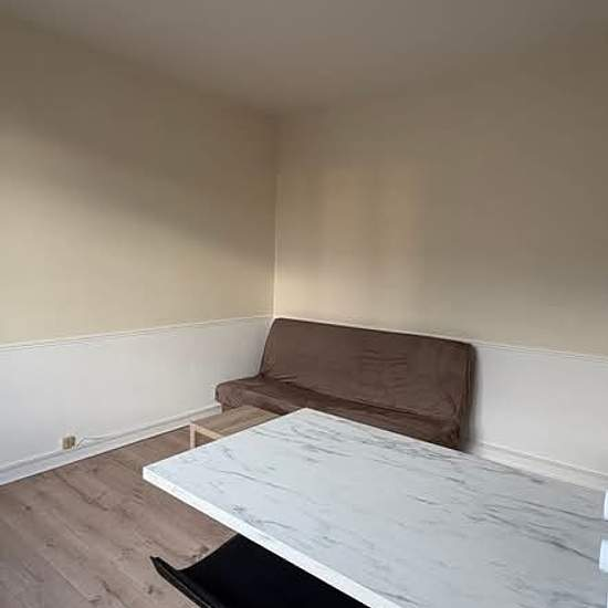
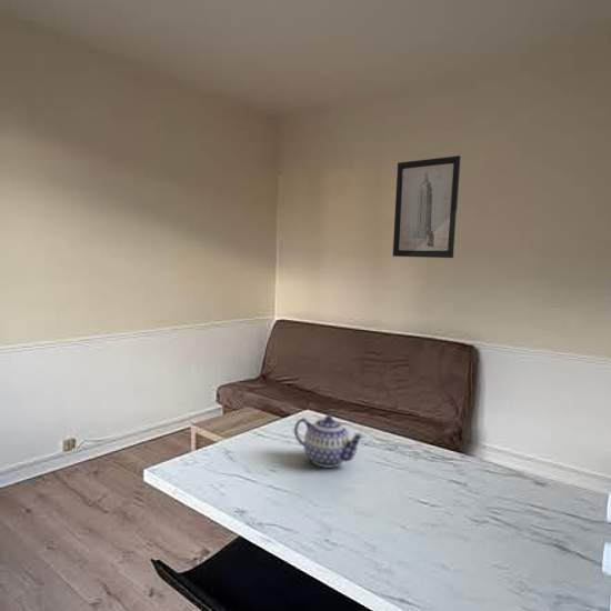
+ wall art [392,154,462,259]
+ teapot [293,414,365,469]
